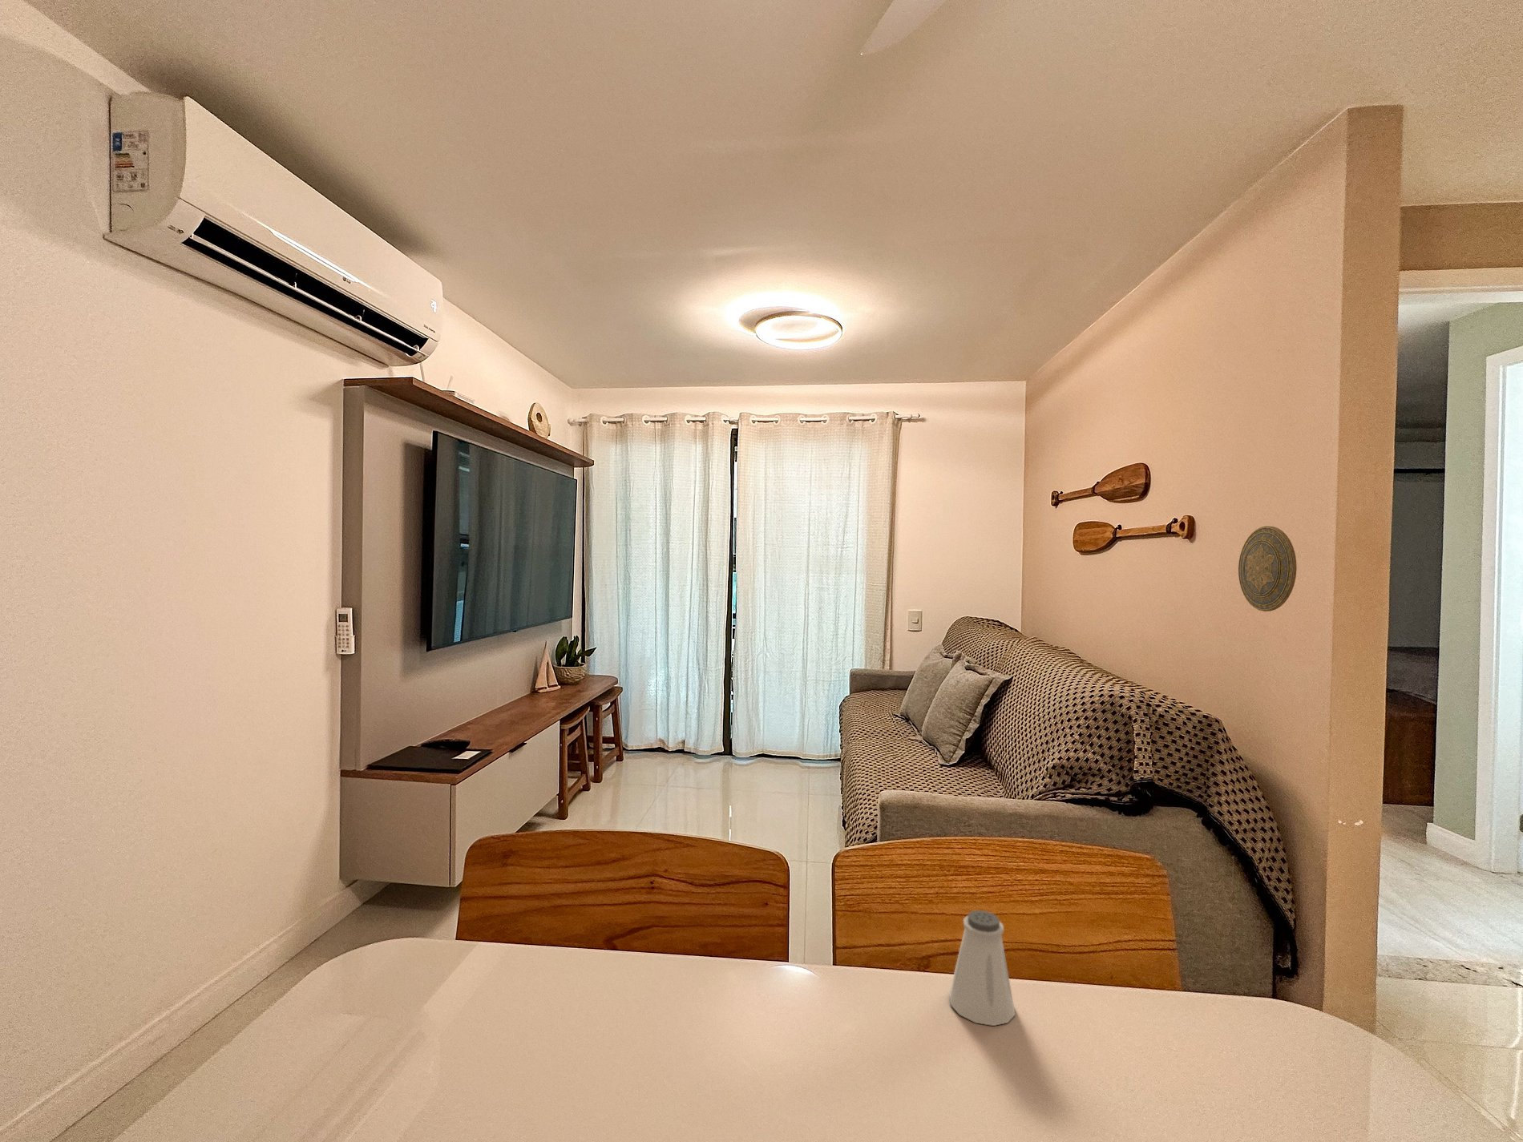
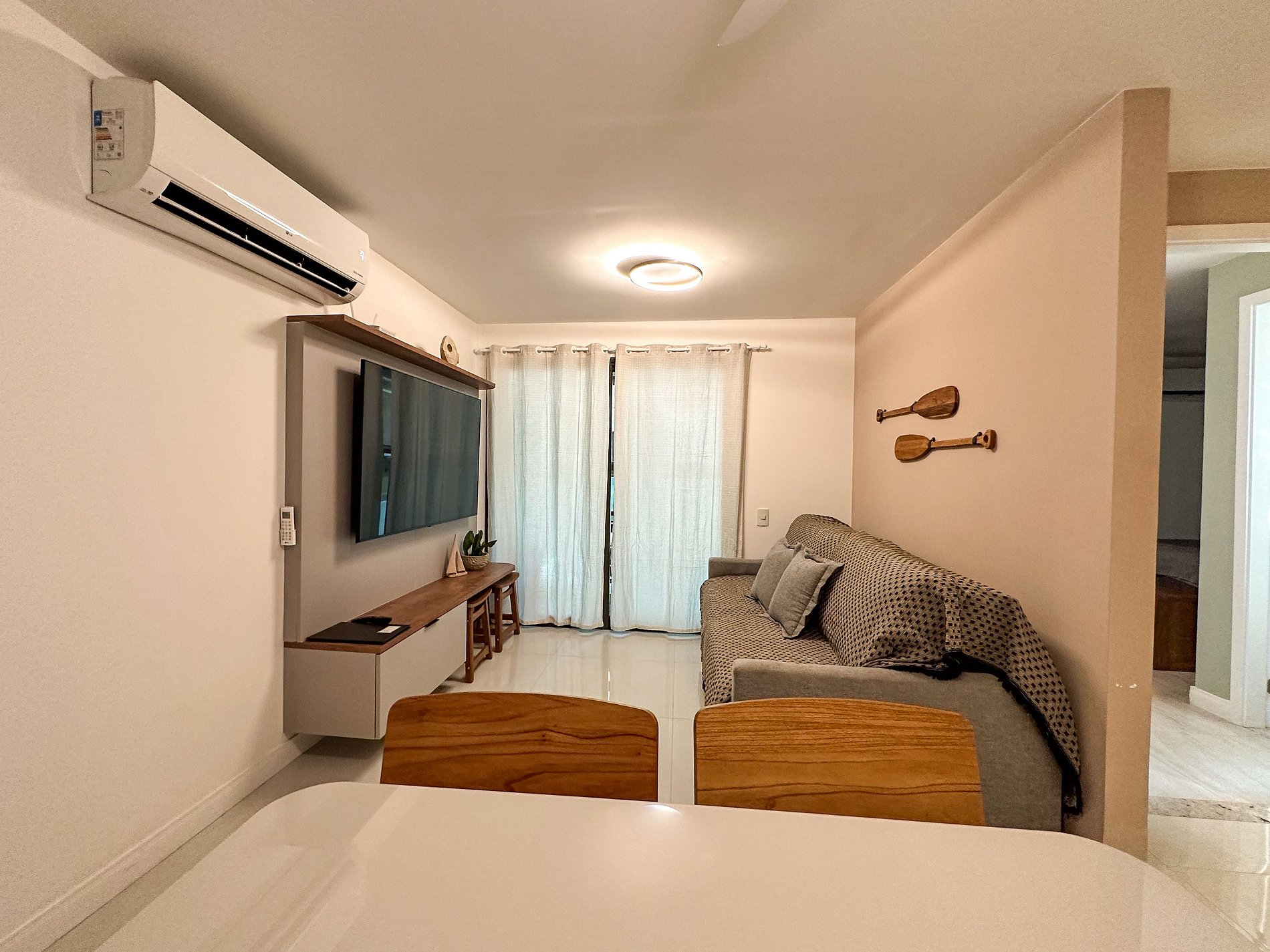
- decorative plate [1238,525,1298,612]
- saltshaker [949,909,1017,1027]
